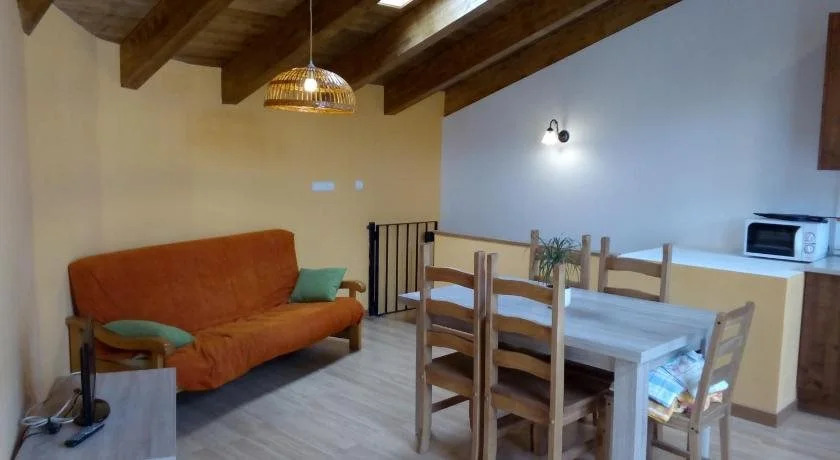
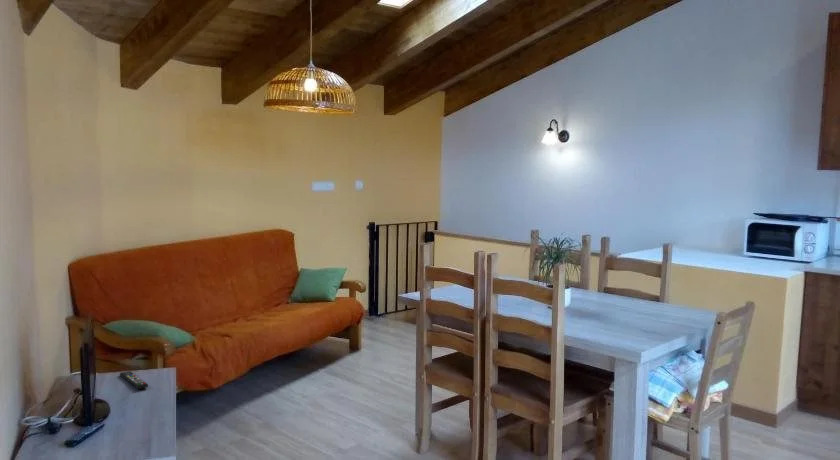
+ remote control [119,370,149,390]
